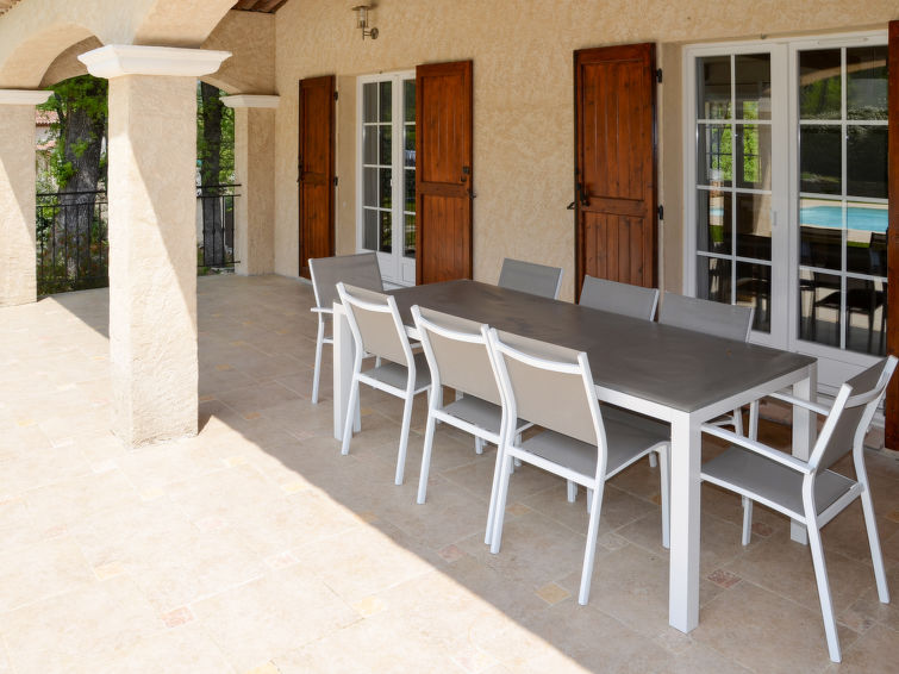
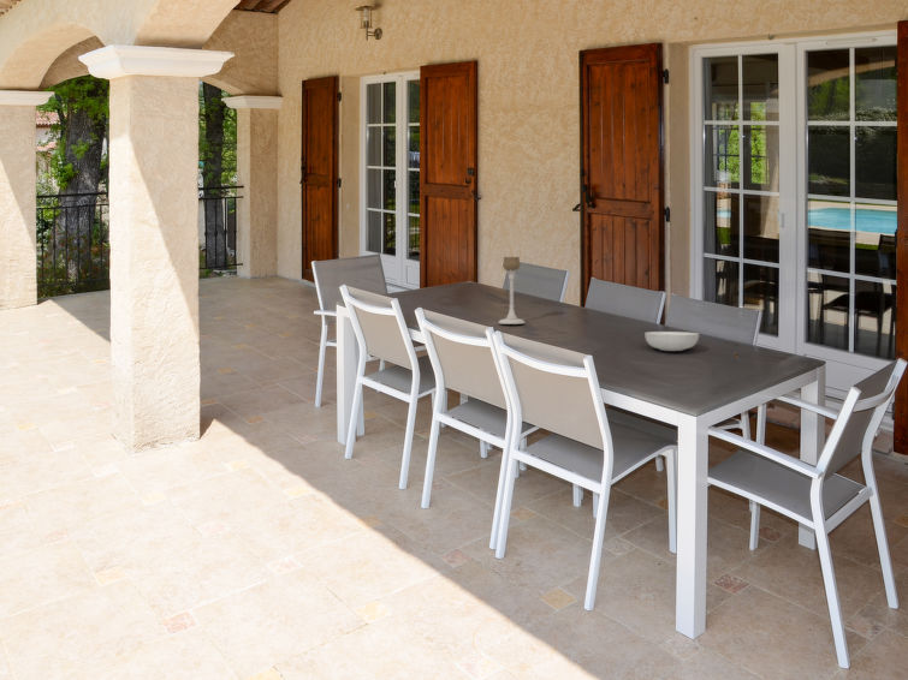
+ serving bowl [643,330,700,352]
+ candle holder [497,256,527,326]
